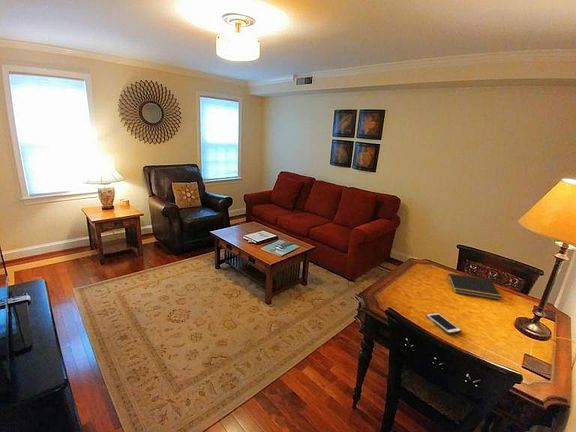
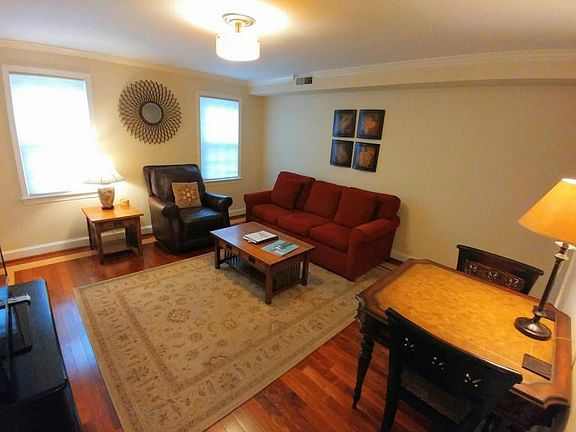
- cell phone [425,312,462,335]
- notepad [445,273,503,301]
